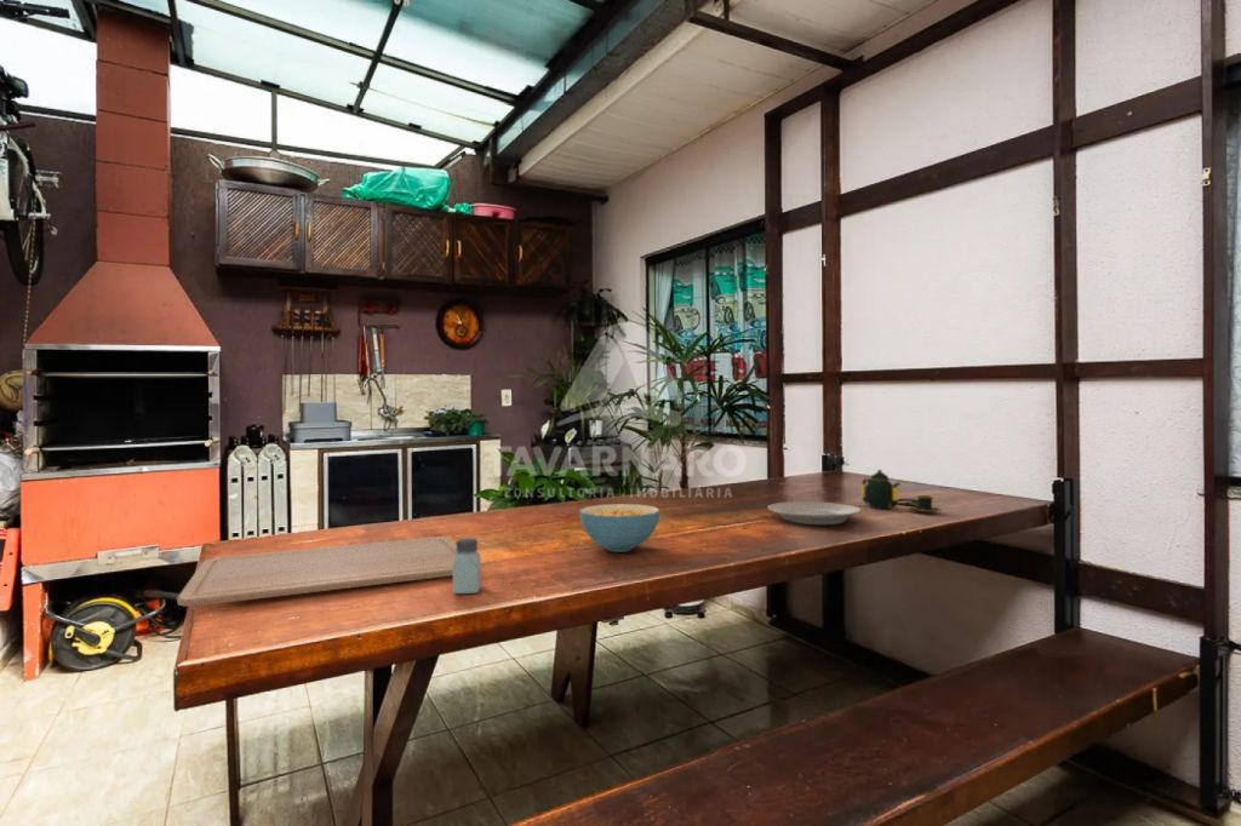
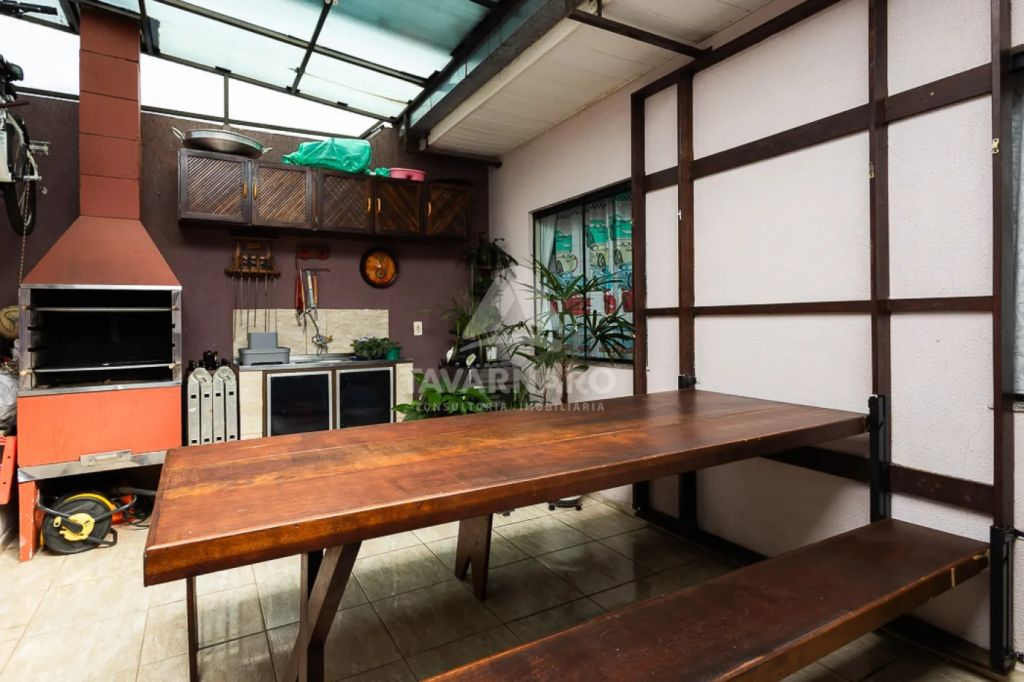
- chopping board [176,537,457,608]
- saltshaker [452,537,482,595]
- plate [767,500,863,526]
- cereal bowl [578,503,662,553]
- teapot [860,469,943,514]
